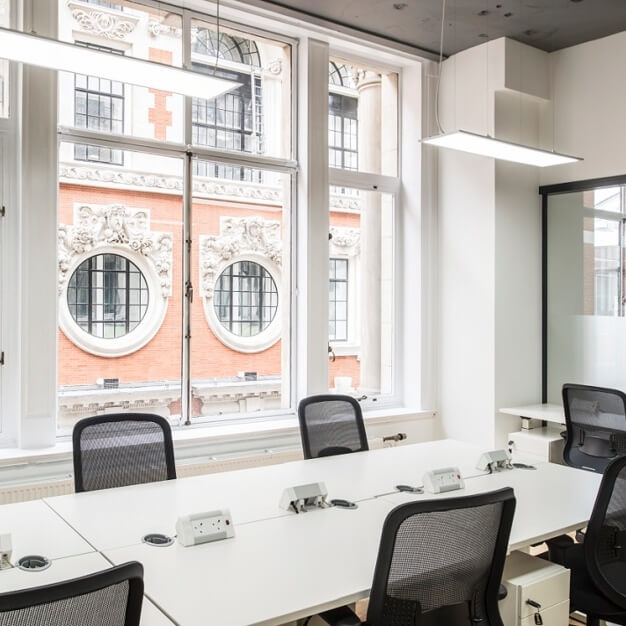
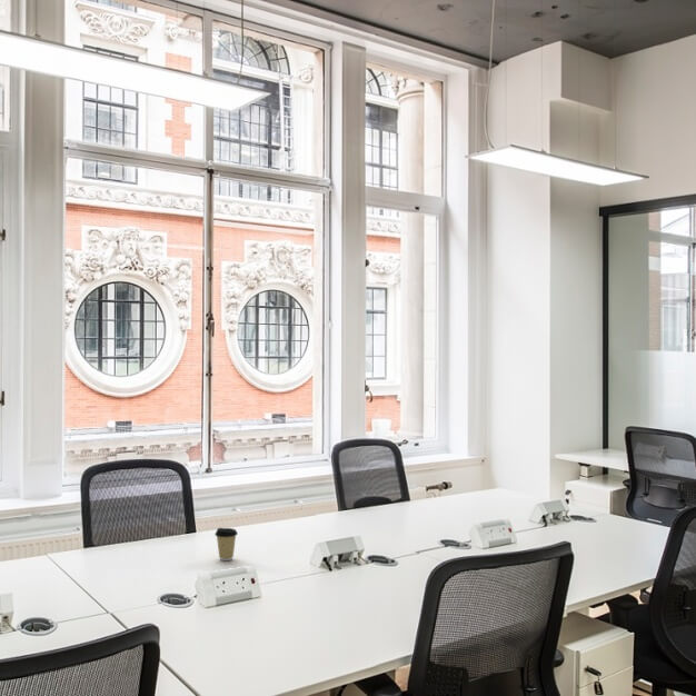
+ coffee cup [213,527,239,561]
